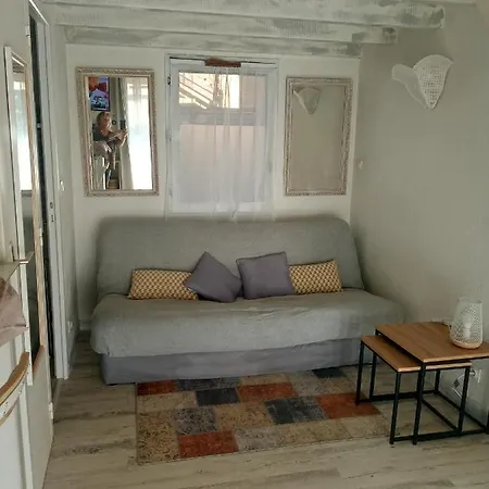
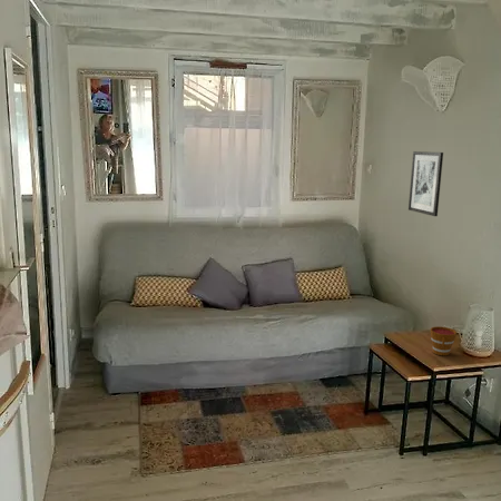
+ wall art [407,150,444,217]
+ cup [430,325,458,356]
